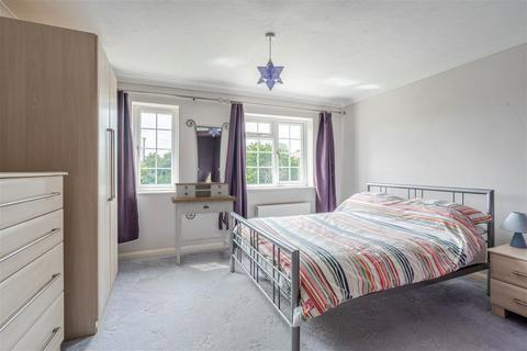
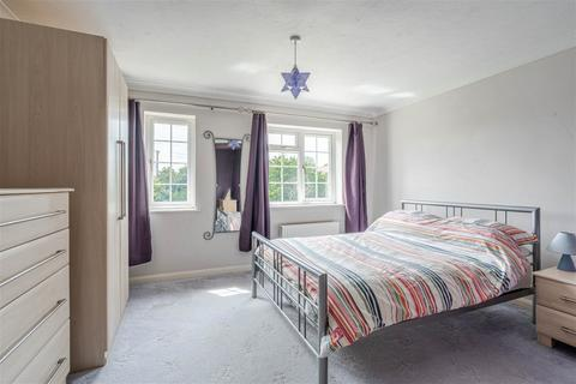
- desk [170,181,238,265]
